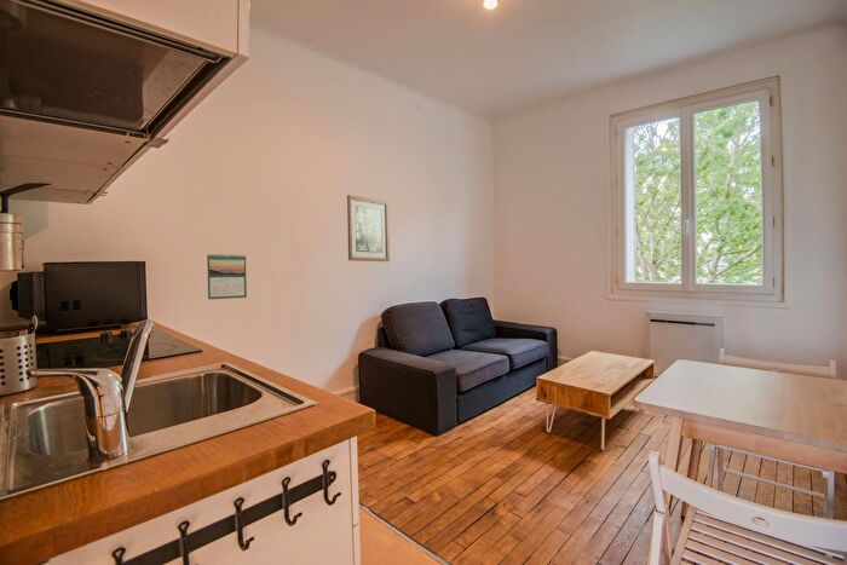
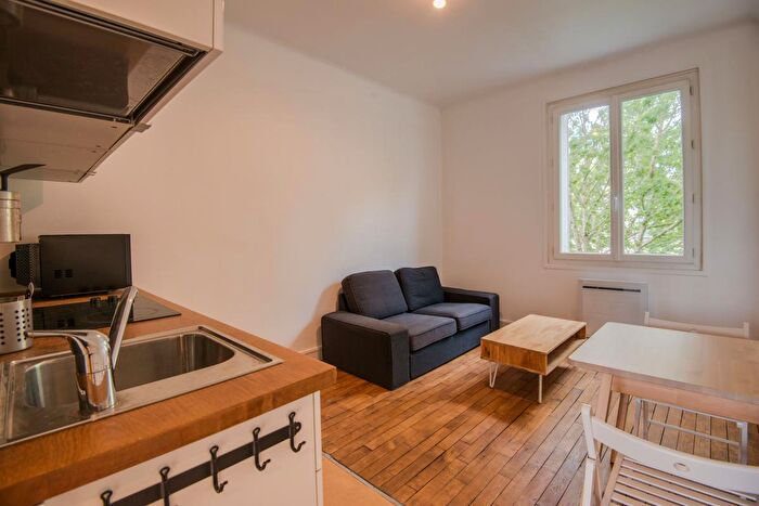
- calendar [206,253,248,300]
- wall art [346,194,391,263]
